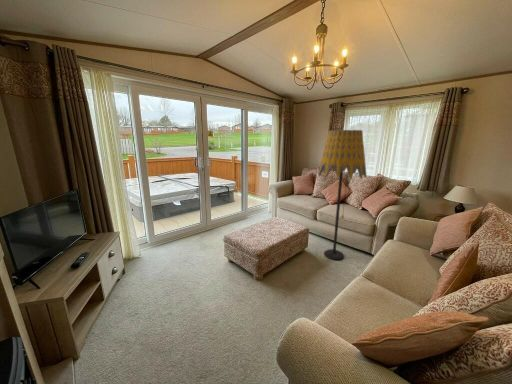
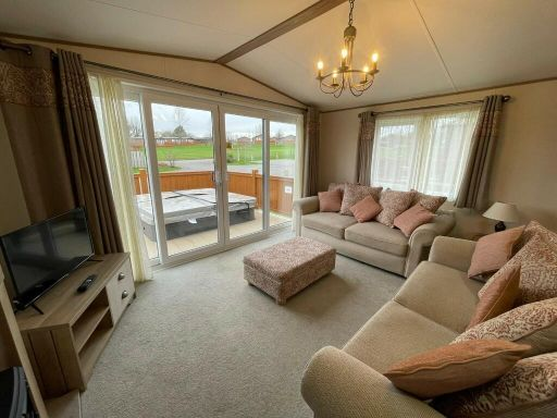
- floor lamp [317,129,368,261]
